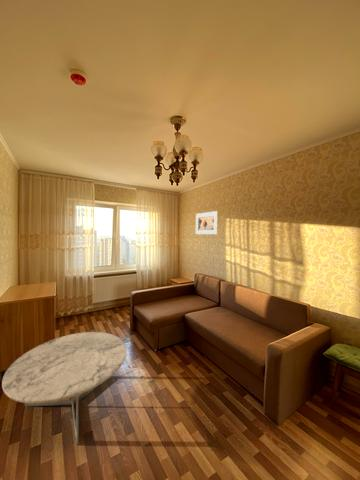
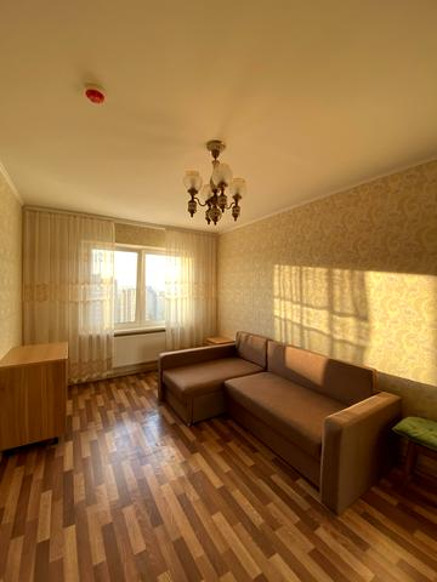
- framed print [195,210,219,235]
- coffee table [1,331,128,446]
